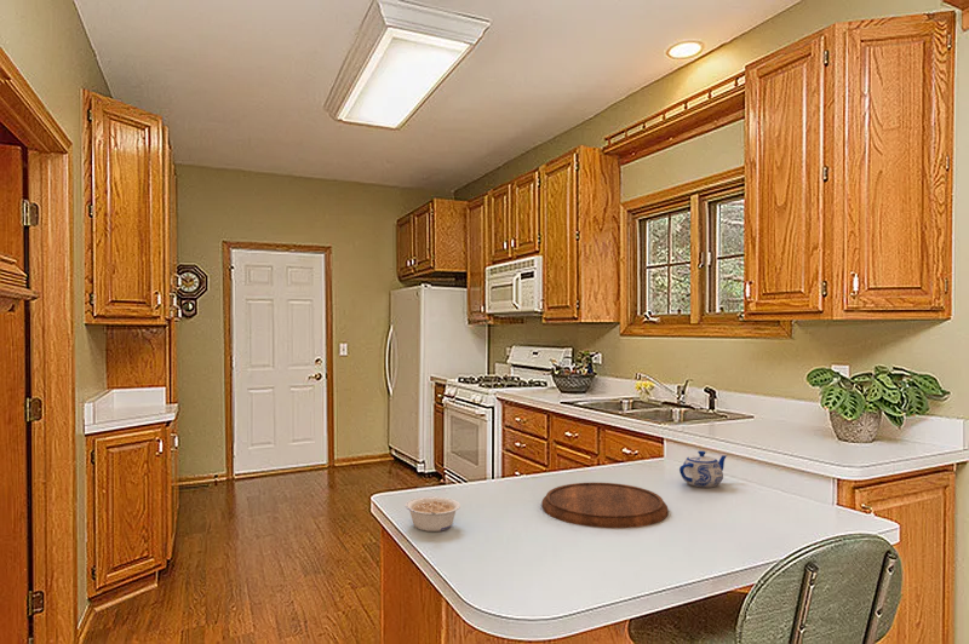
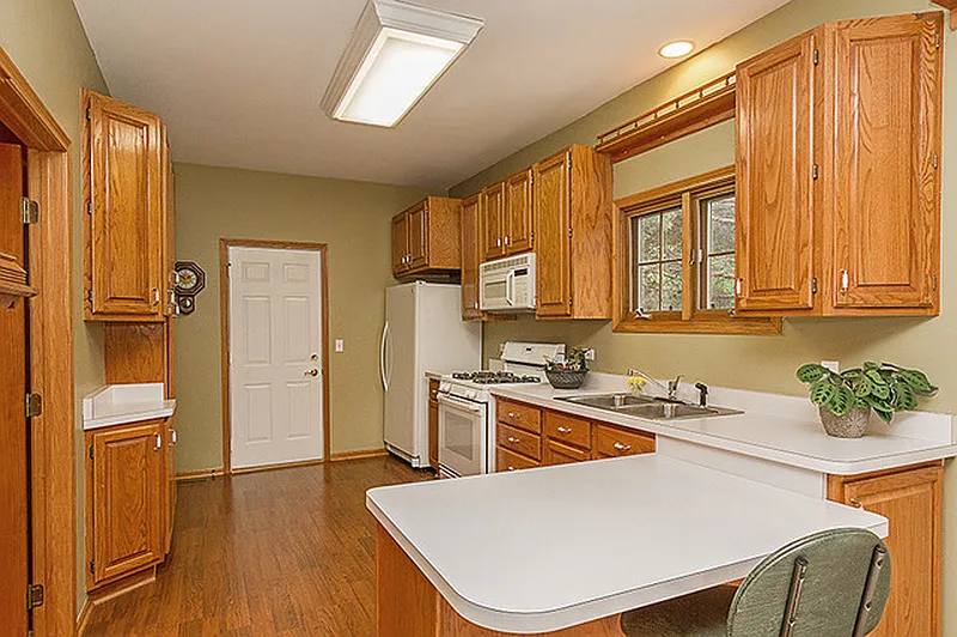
- teapot [678,450,728,489]
- legume [405,495,461,533]
- cutting board [540,482,670,529]
